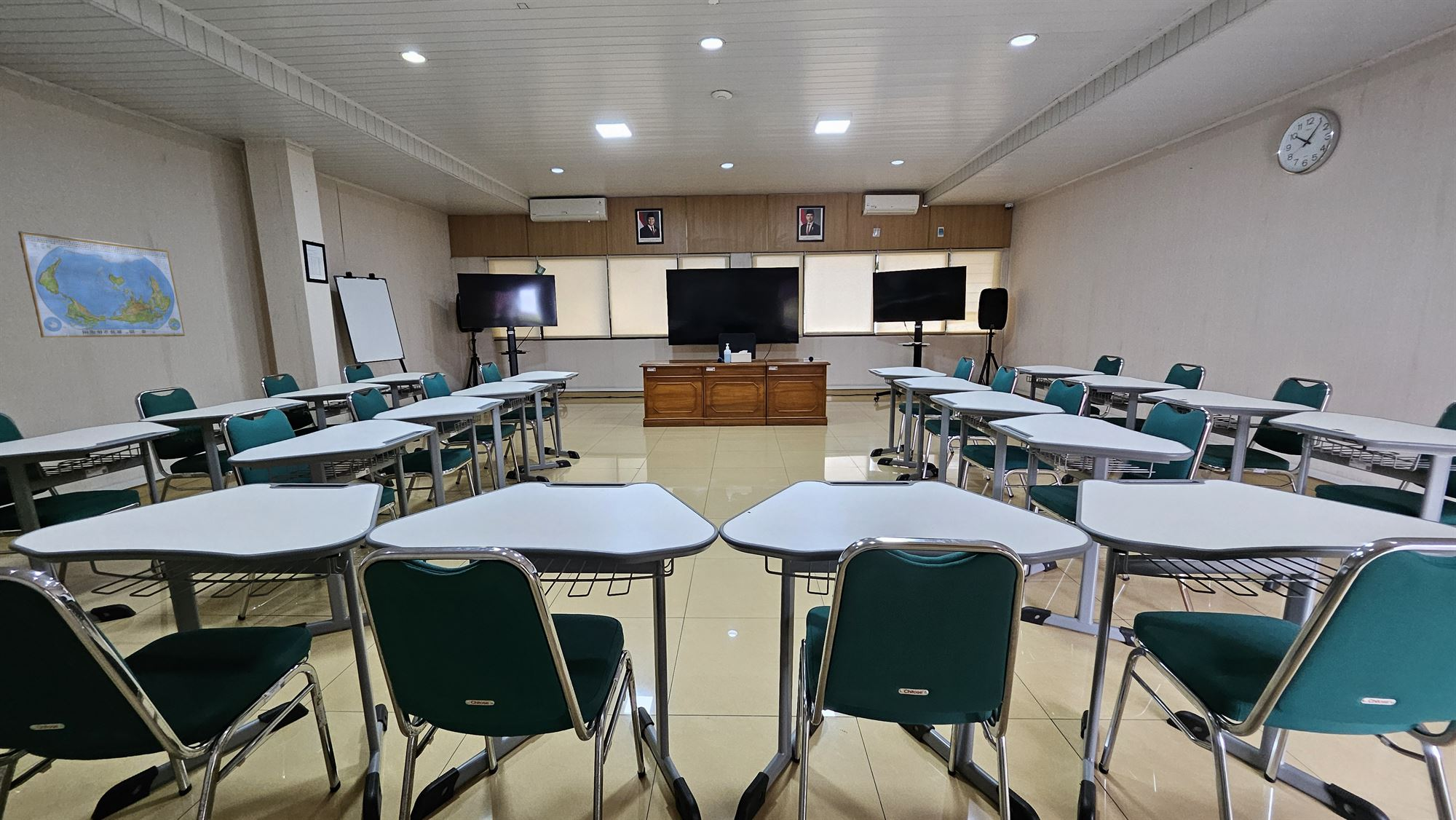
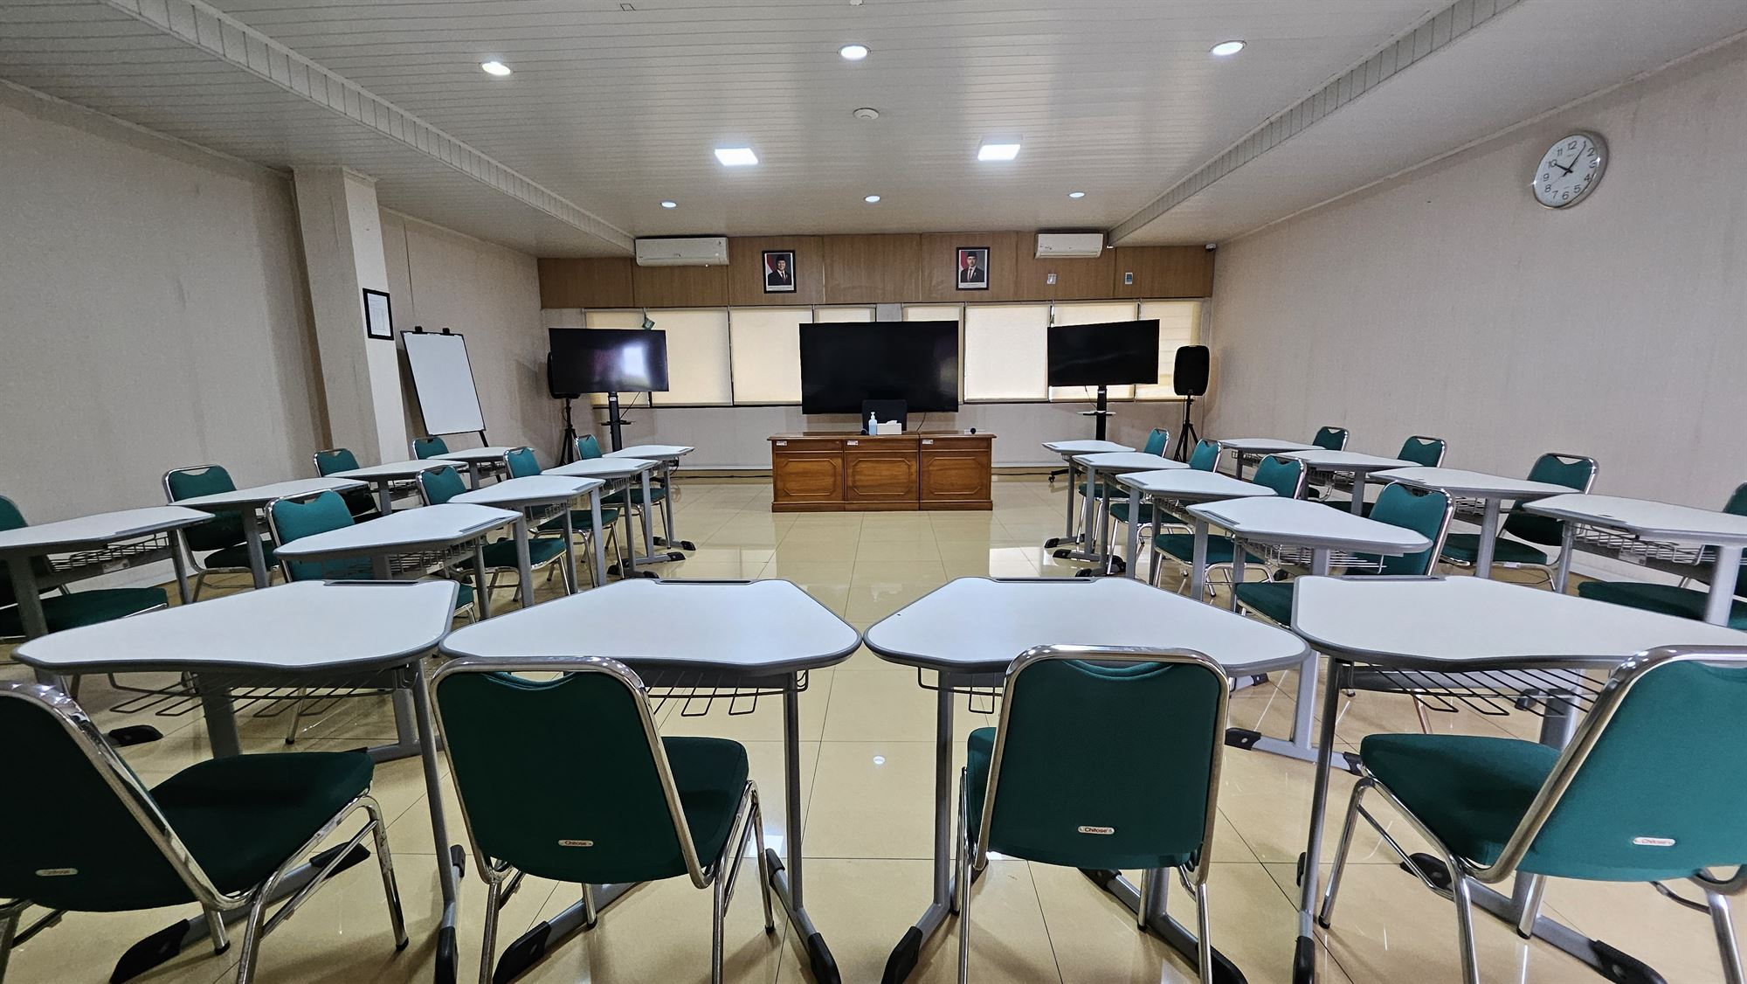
- world map [17,230,186,338]
